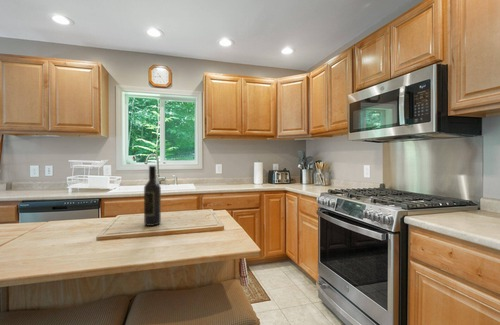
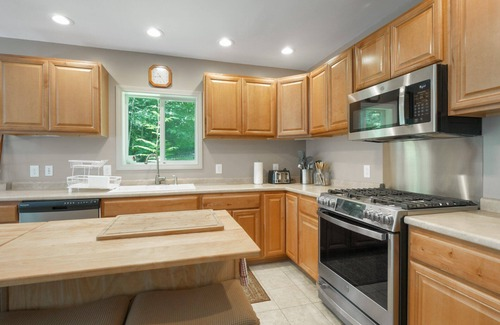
- wine bottle [143,165,162,227]
